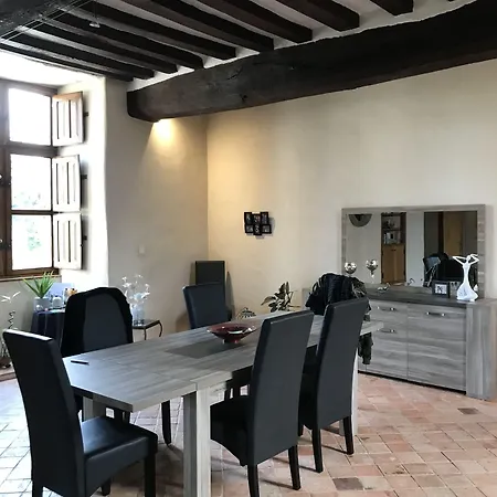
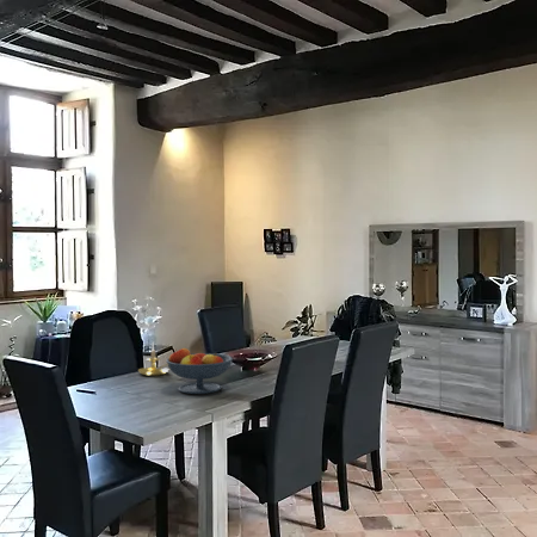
+ candle holder [137,340,169,377]
+ fruit bowl [165,347,234,395]
